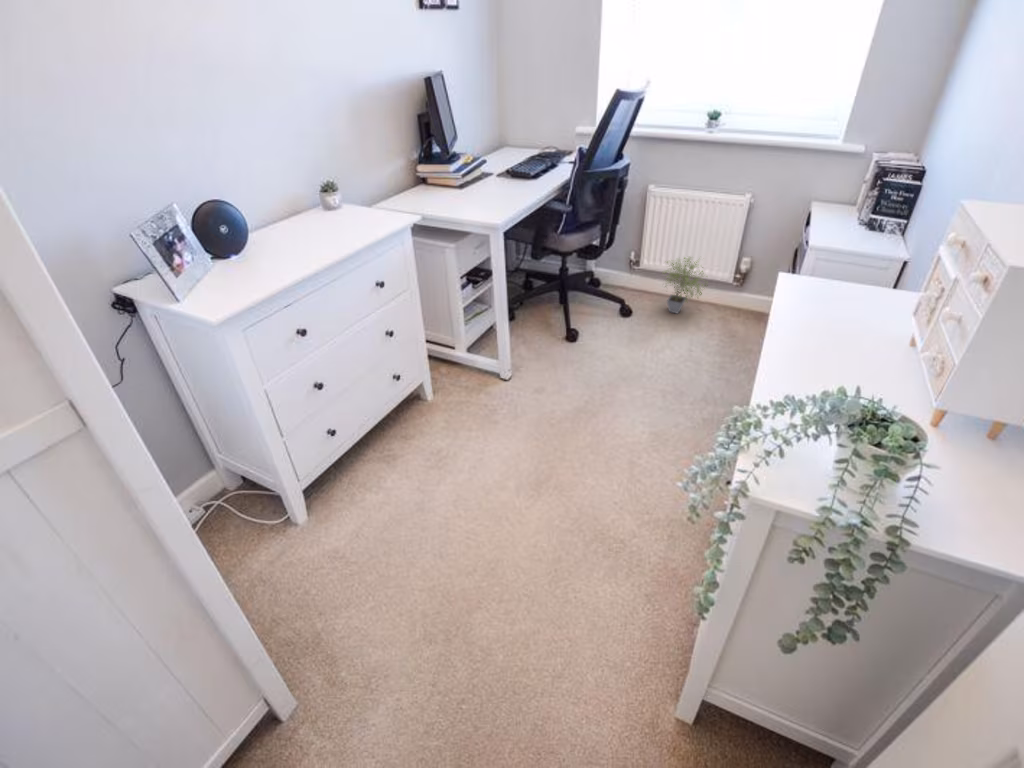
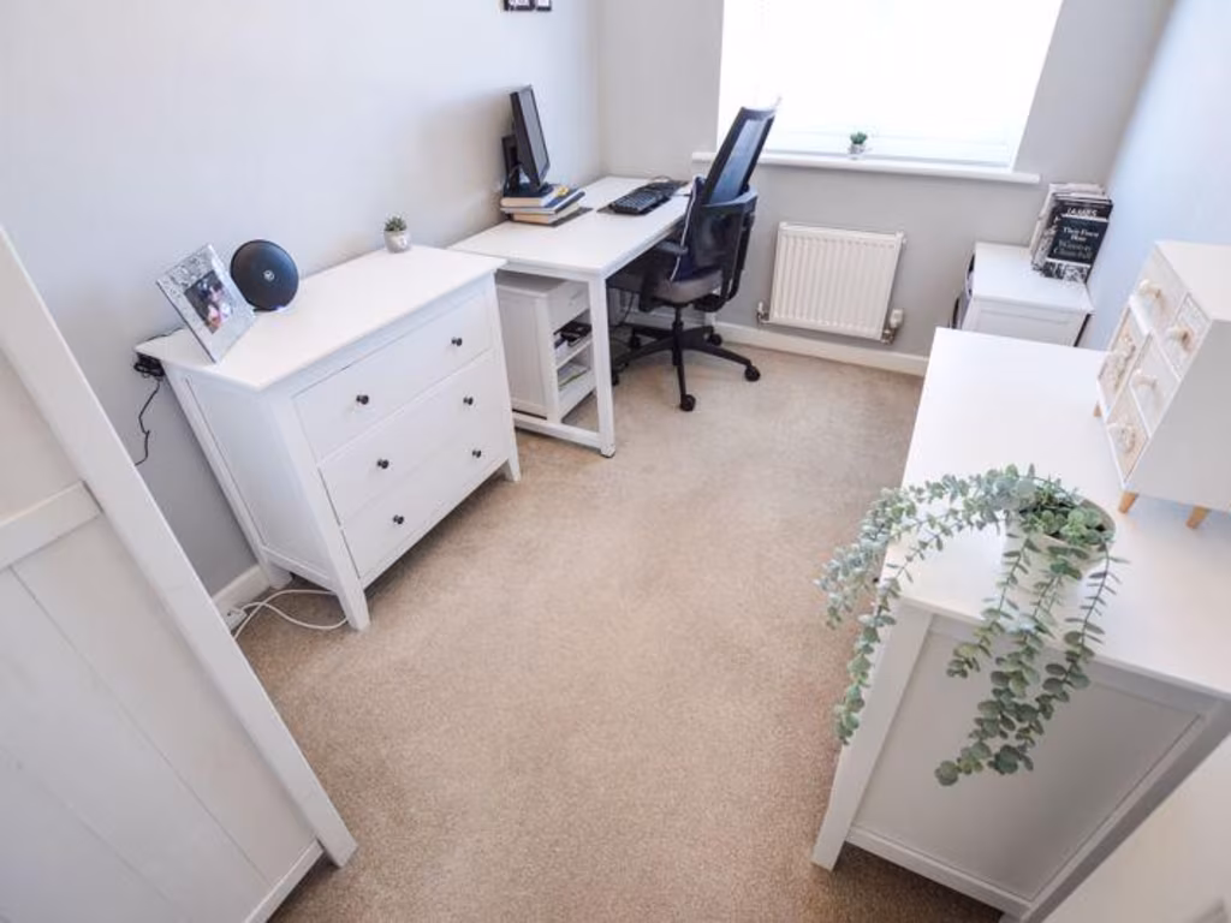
- potted plant [662,255,709,315]
